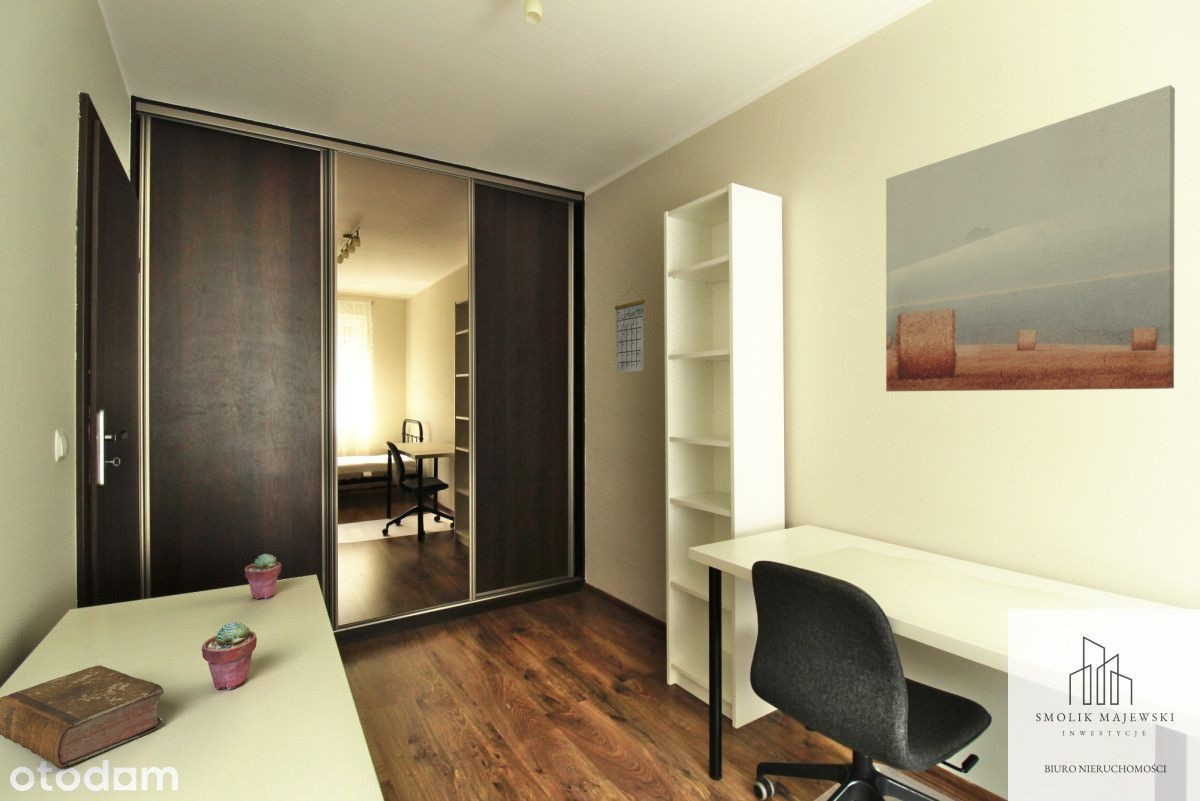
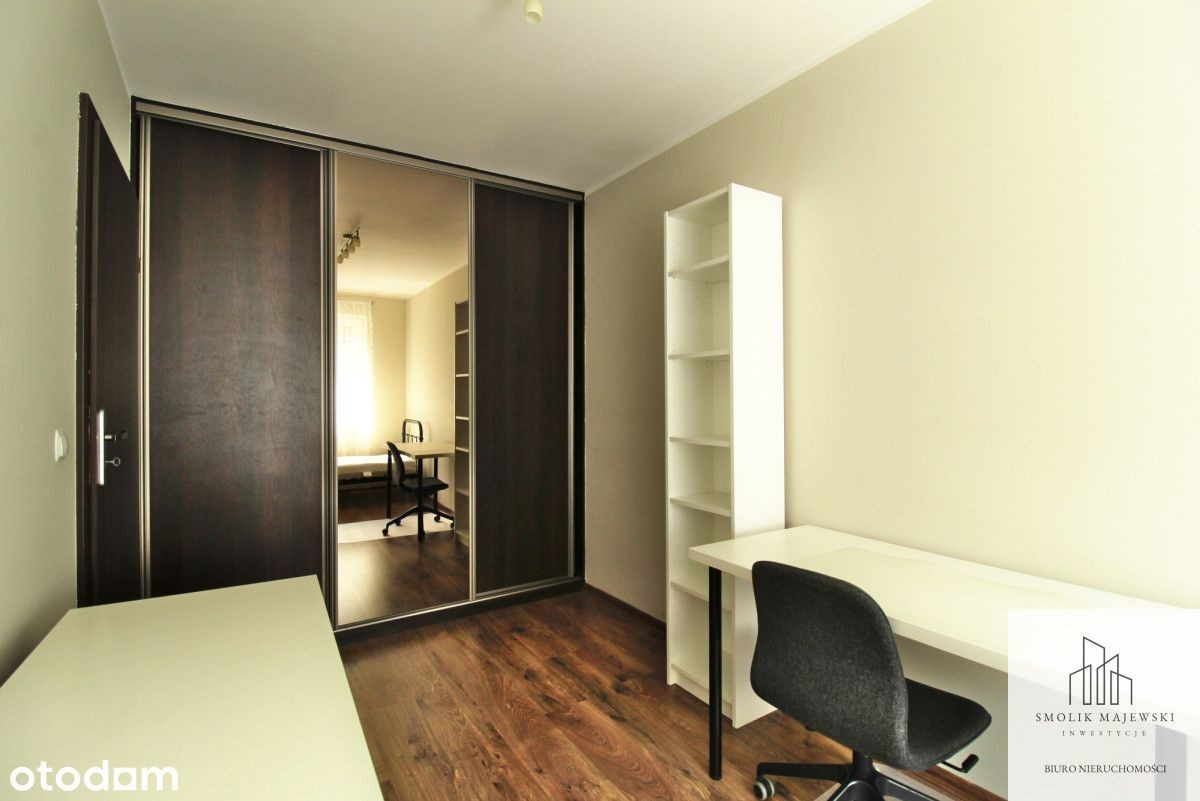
- potted succulent [201,621,258,691]
- calendar [614,286,646,374]
- book [0,664,165,769]
- potted succulent [244,553,282,600]
- wall art [885,84,1176,392]
